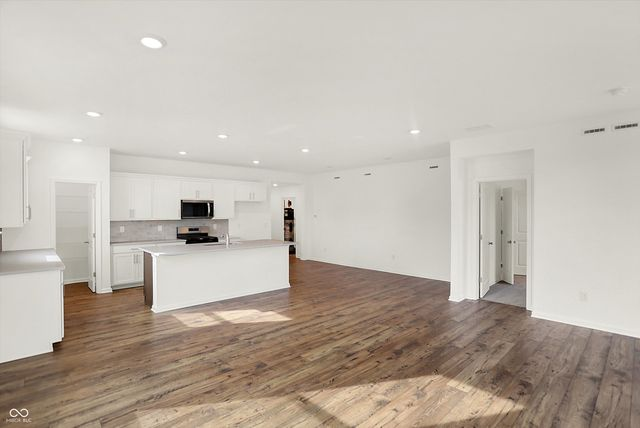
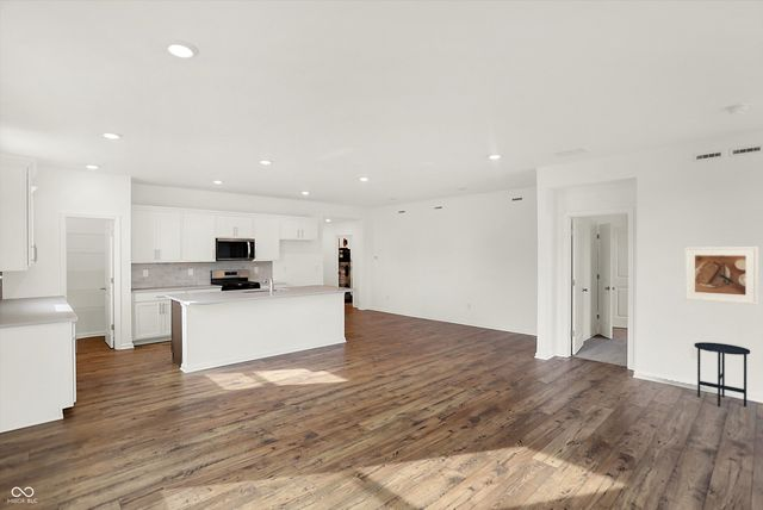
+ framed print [683,245,759,306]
+ side table [693,341,751,408]
